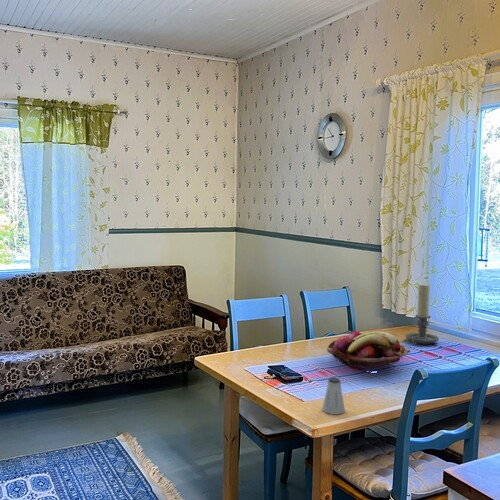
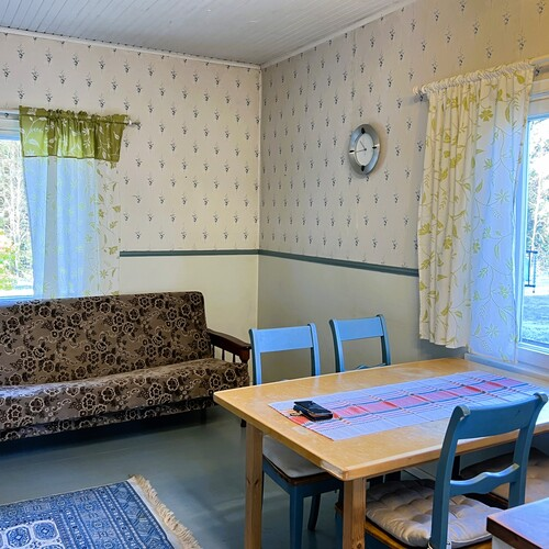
- fruit basket [326,330,411,373]
- saltshaker [321,377,346,415]
- candle holder [405,283,440,346]
